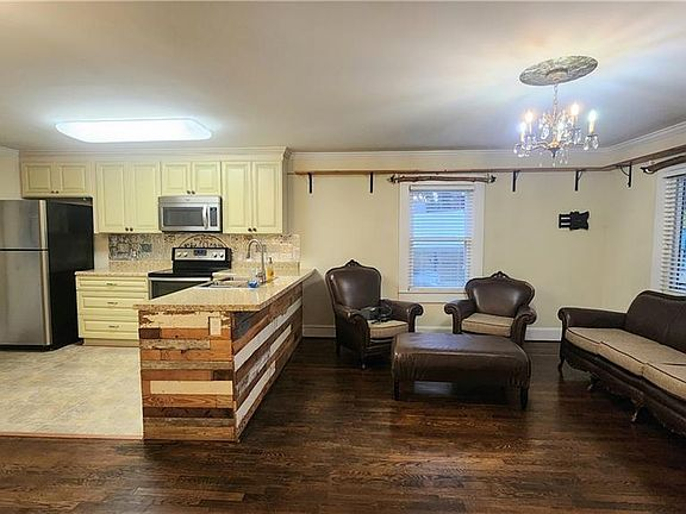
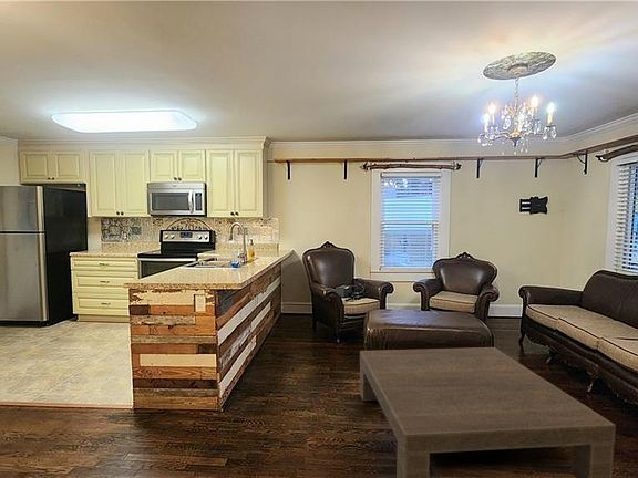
+ coffee table [359,346,617,478]
